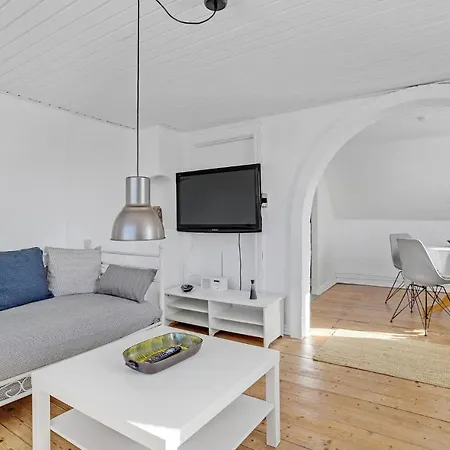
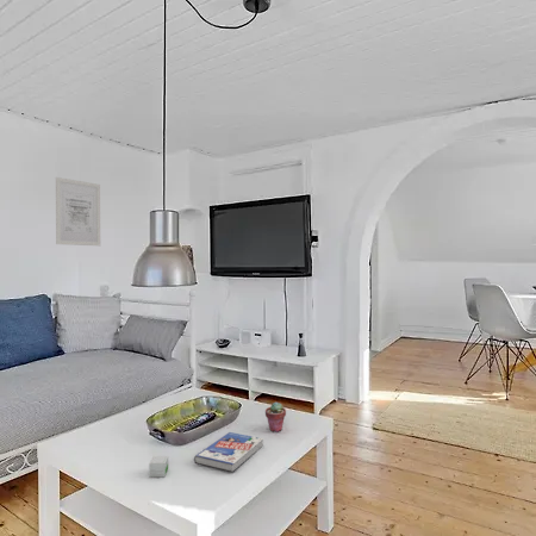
+ wall art [55,176,101,247]
+ potted succulent [264,401,287,434]
+ book [193,431,264,473]
+ small box [148,455,169,478]
